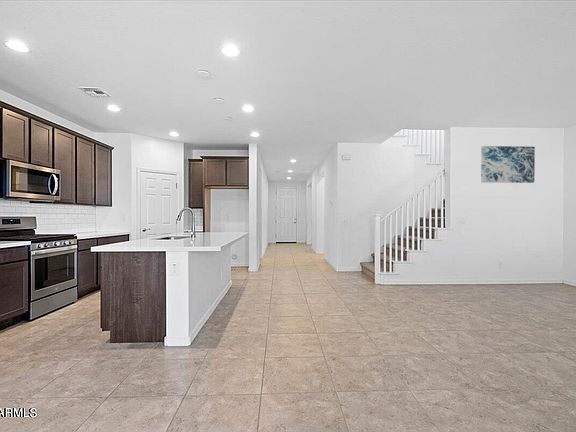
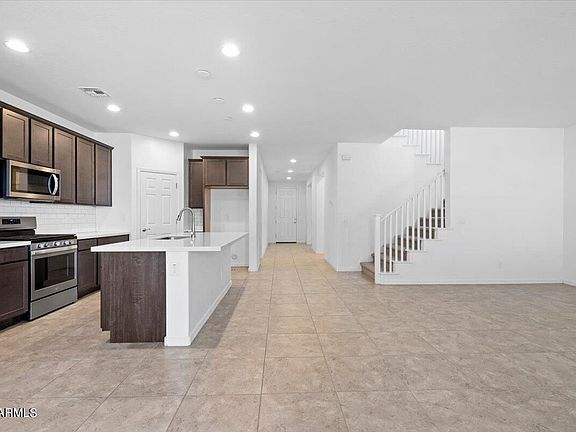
- wall art [480,145,536,184]
